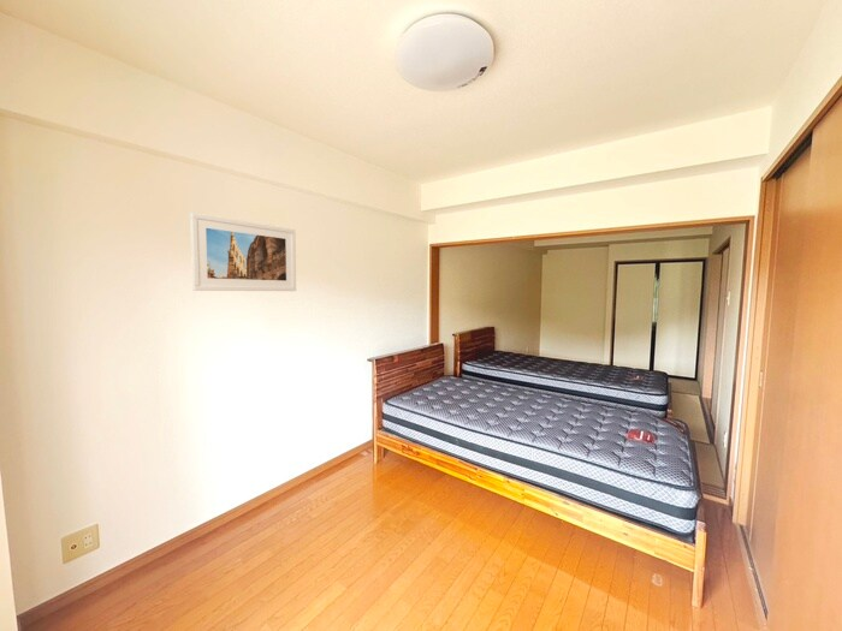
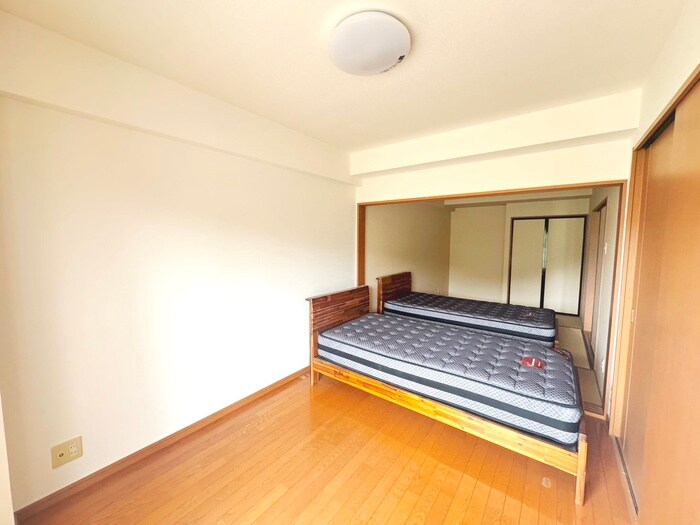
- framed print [189,212,297,292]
